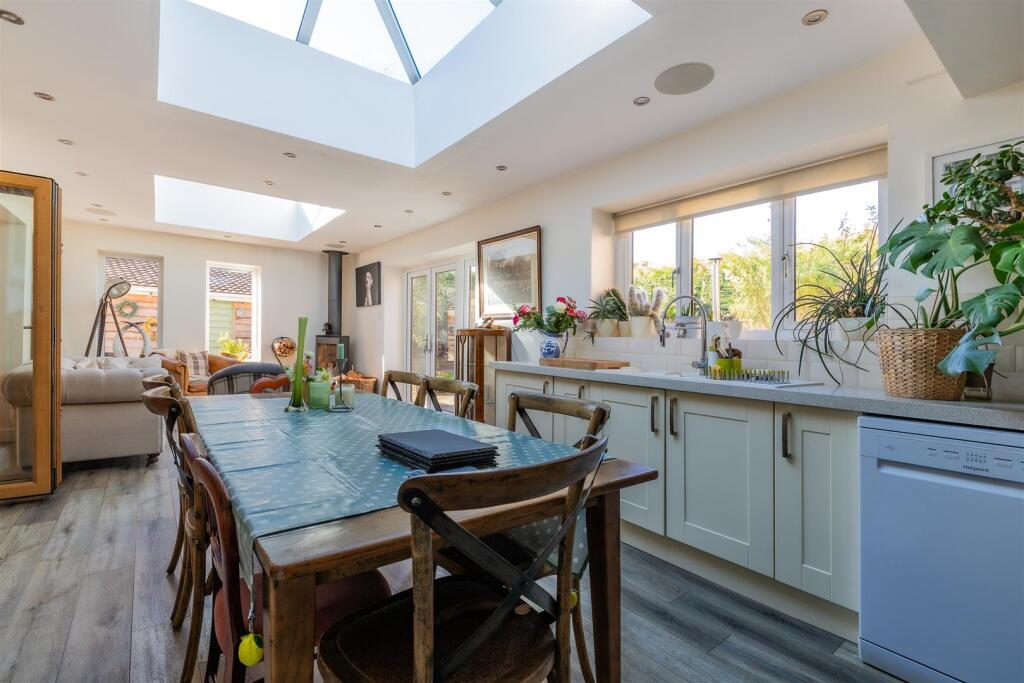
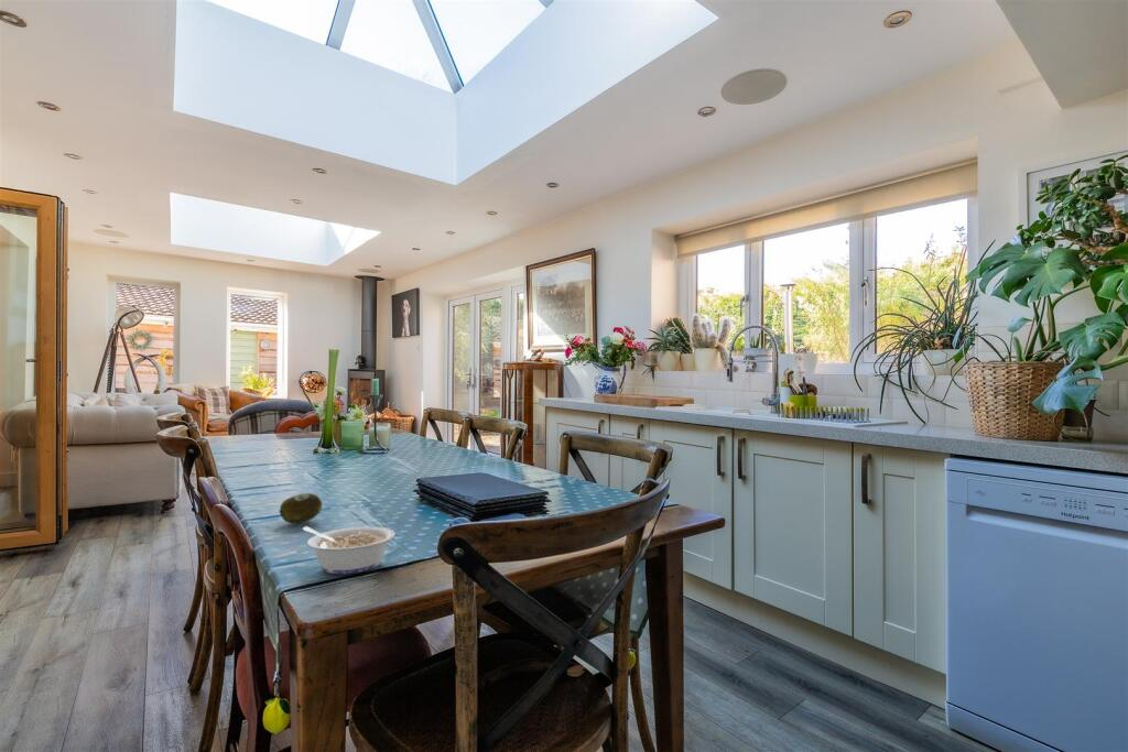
+ fruit [278,492,323,524]
+ legume [302,525,395,575]
